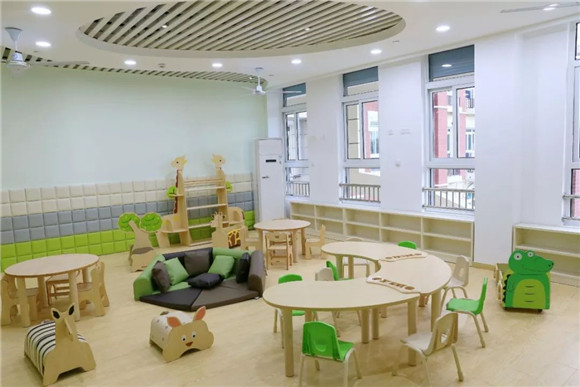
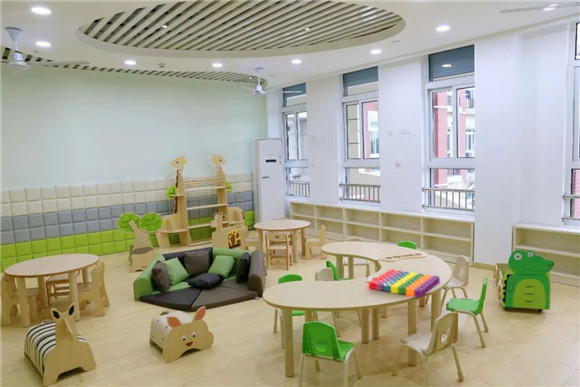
+ toy blocks [368,269,441,298]
